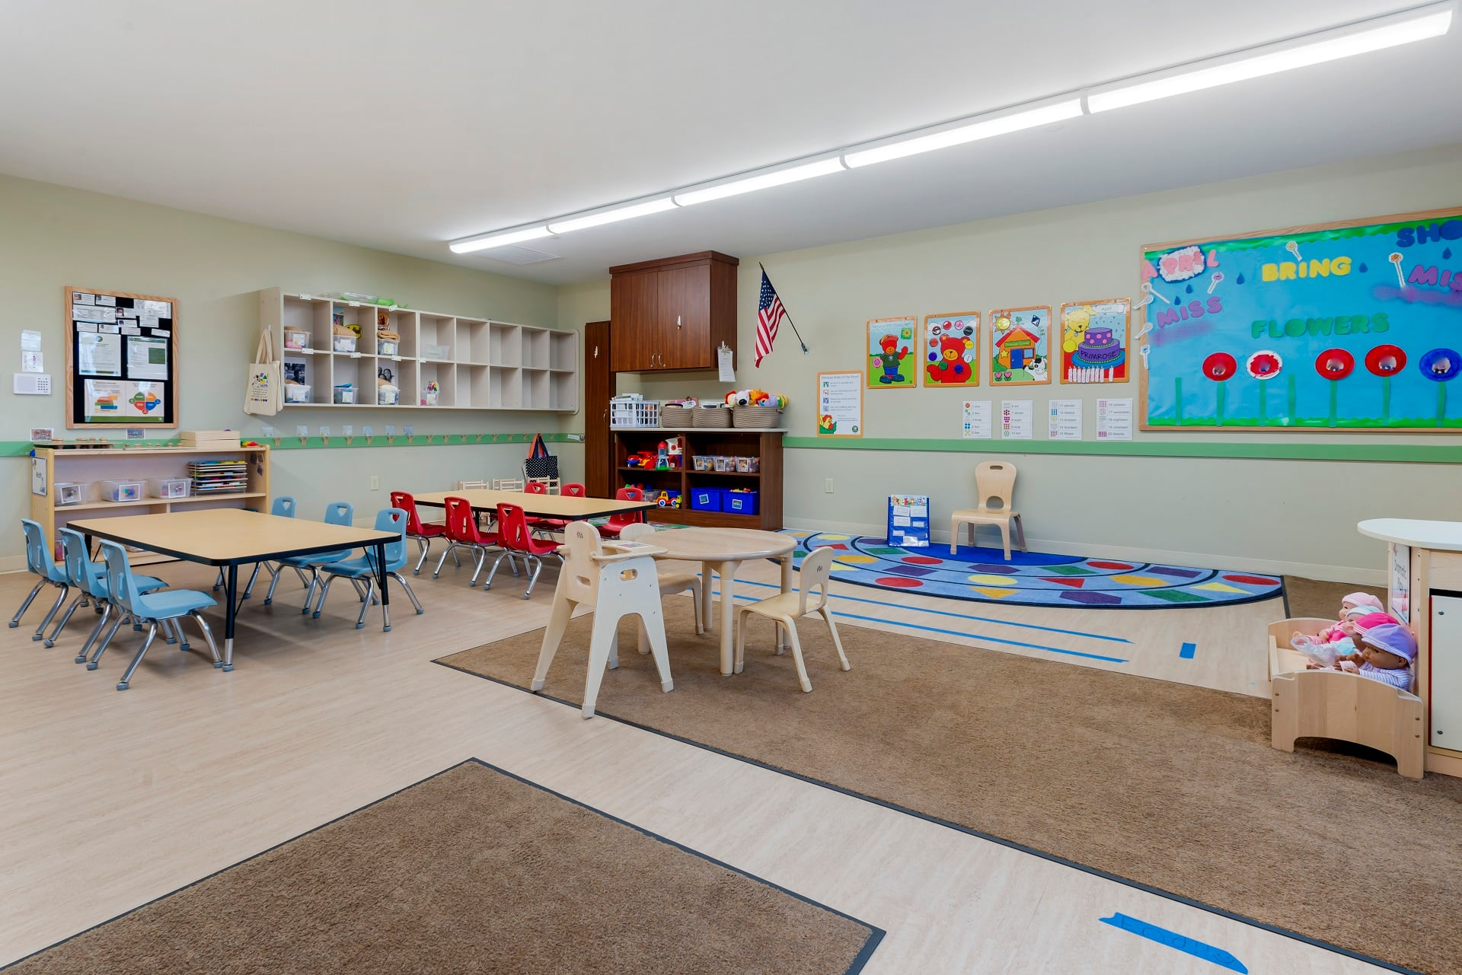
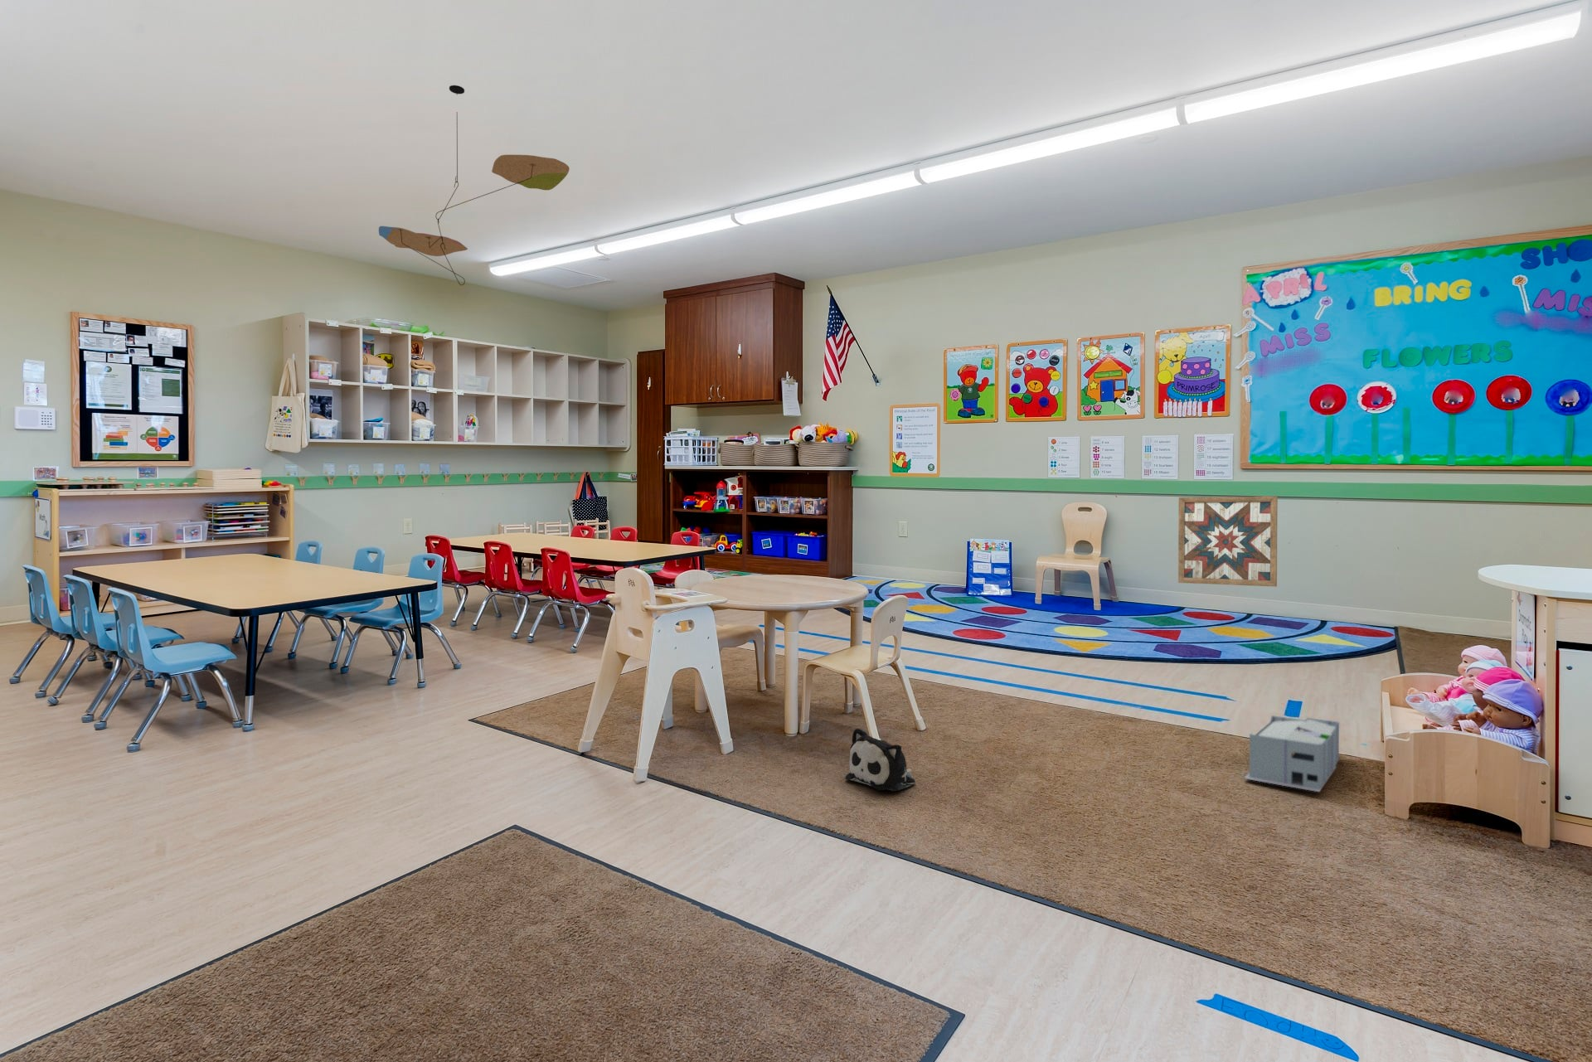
+ storage bin [1243,715,1340,793]
+ ceiling mobile [378,84,570,286]
+ plush toy [845,727,916,792]
+ wall art [1177,495,1279,588]
